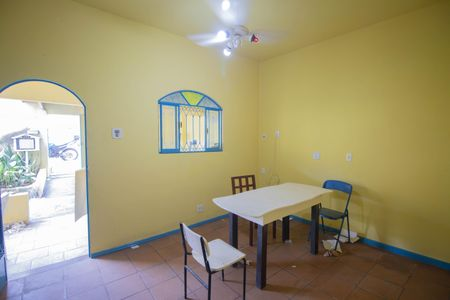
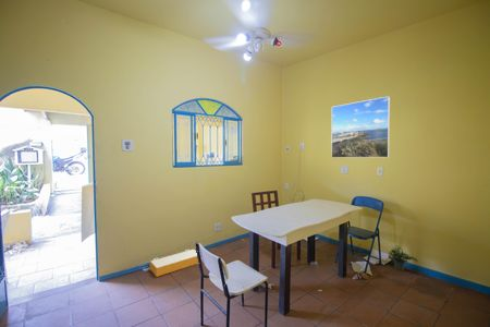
+ storage bin [149,249,199,278]
+ potted plant [387,244,419,271]
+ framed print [331,95,391,159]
